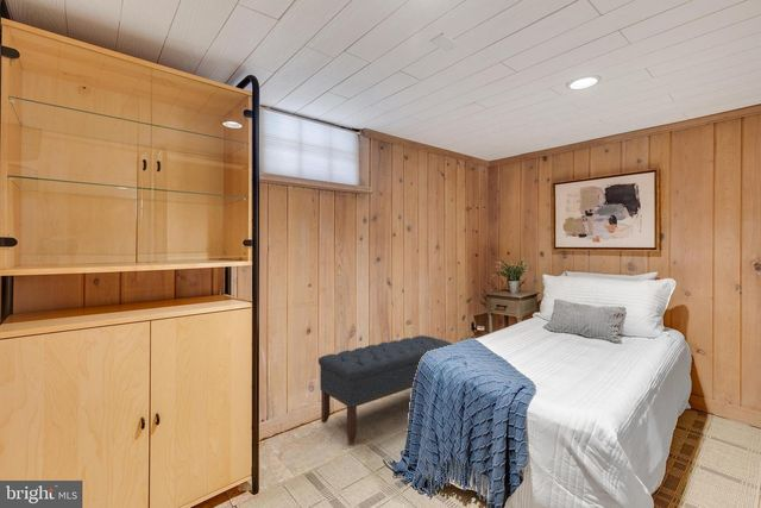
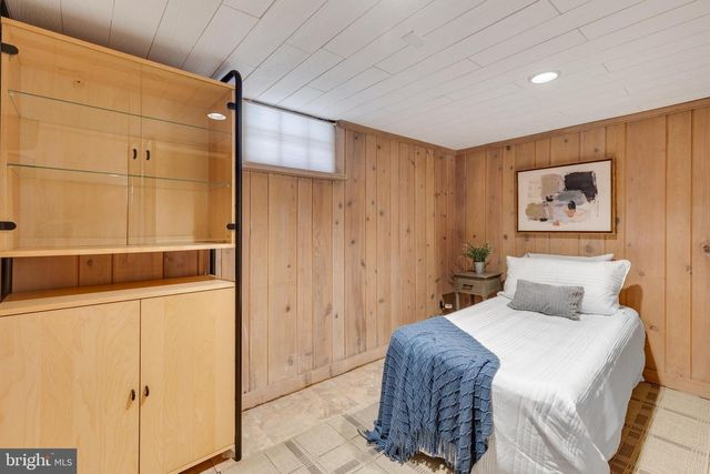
- bench [317,334,453,445]
